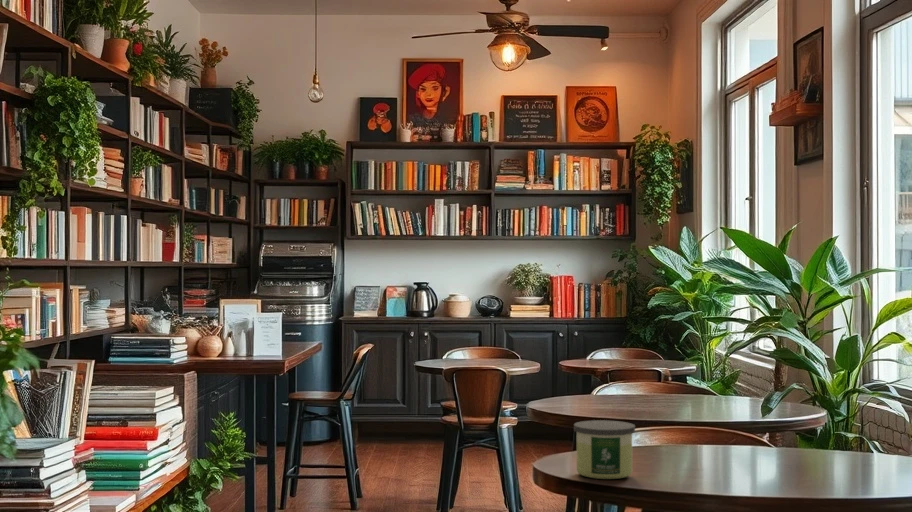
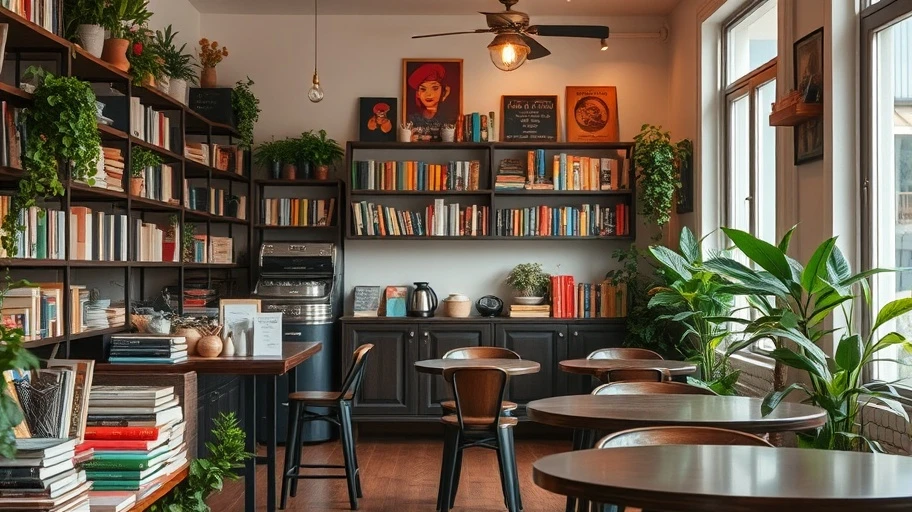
- candle [573,419,636,480]
